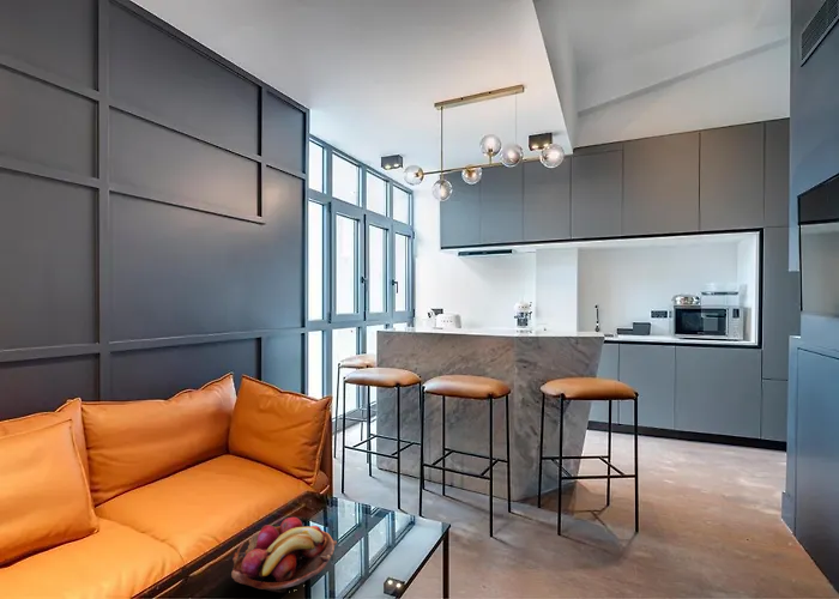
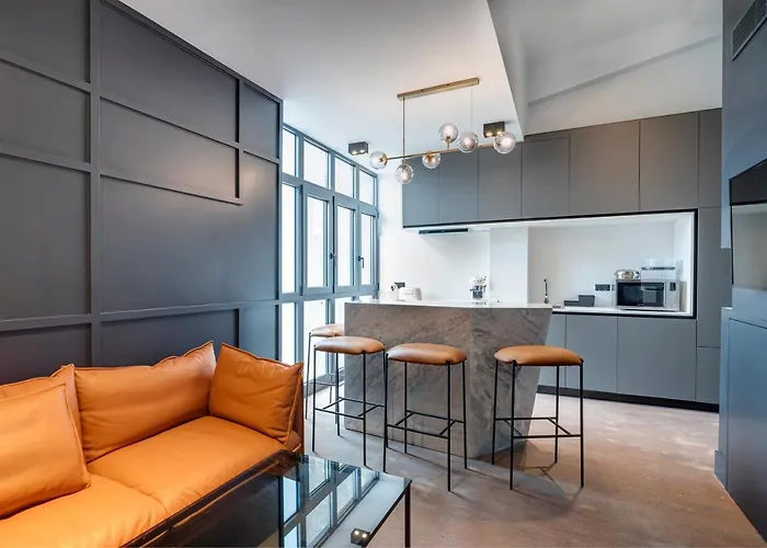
- fruit basket [230,516,338,594]
